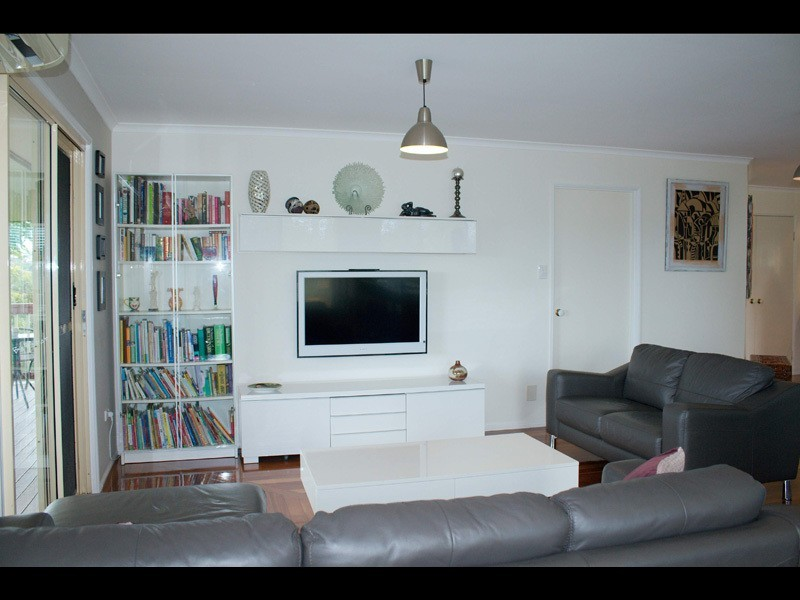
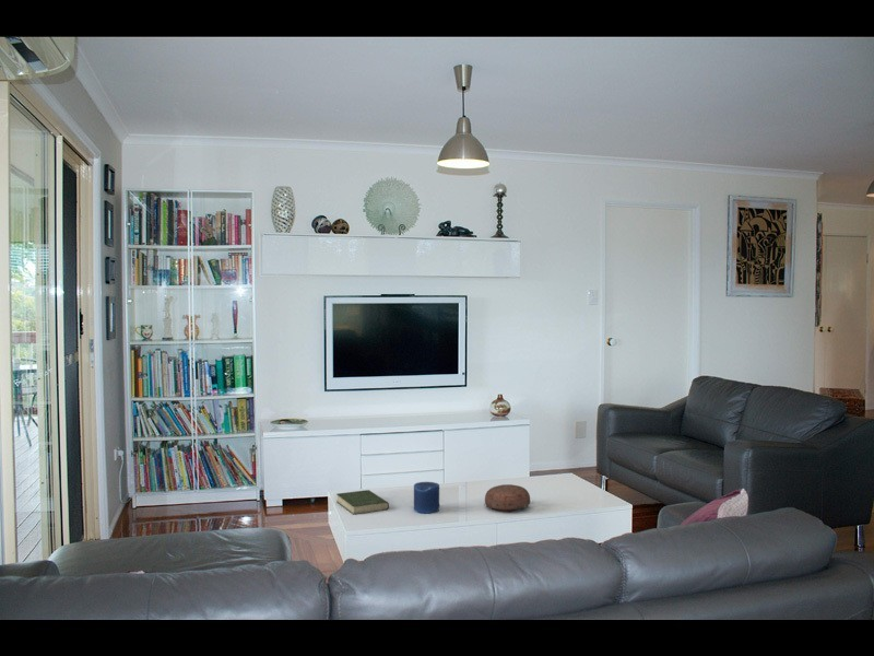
+ book [335,489,390,515]
+ decorative bowl [484,483,531,513]
+ candle [413,481,440,515]
